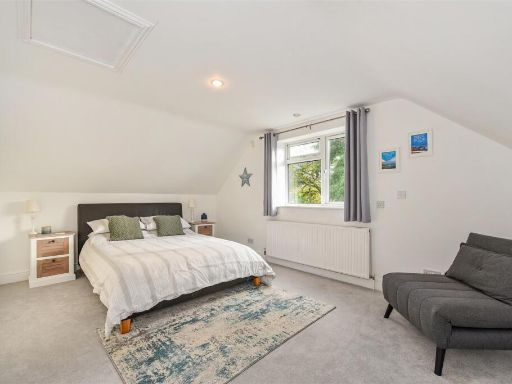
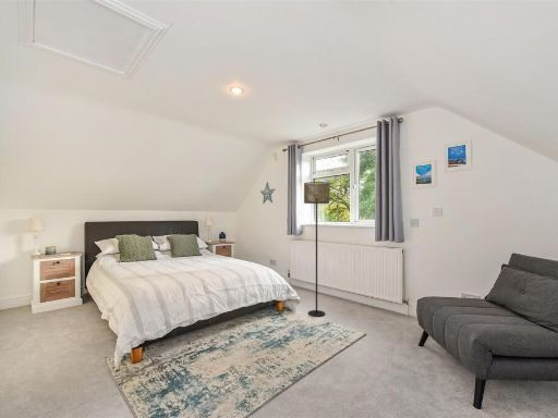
+ floor lamp [303,181,330,318]
